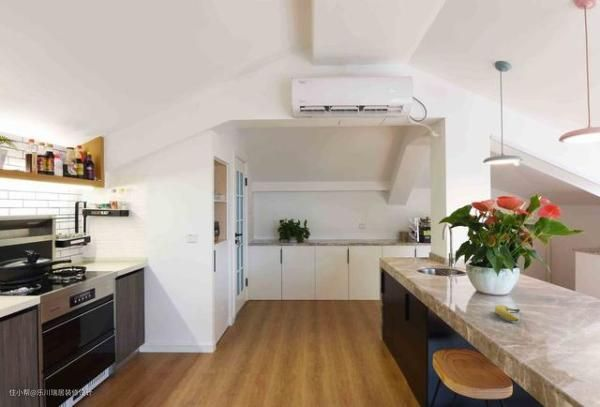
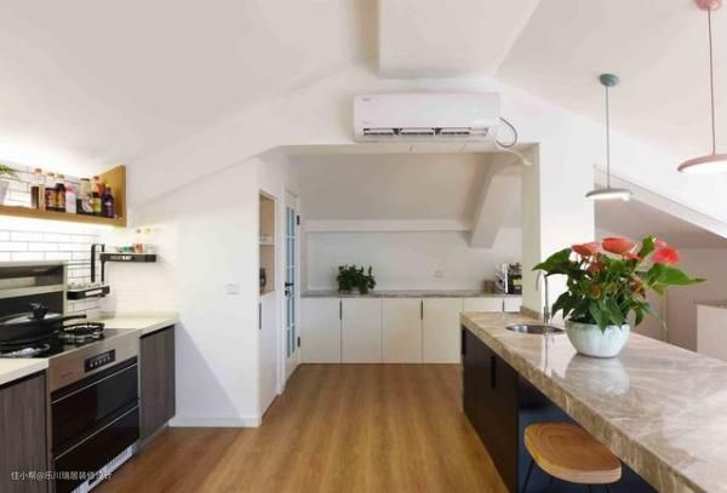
- fruit [494,304,521,322]
